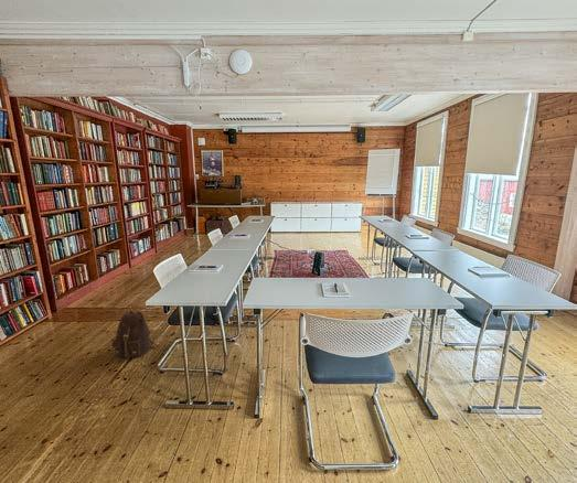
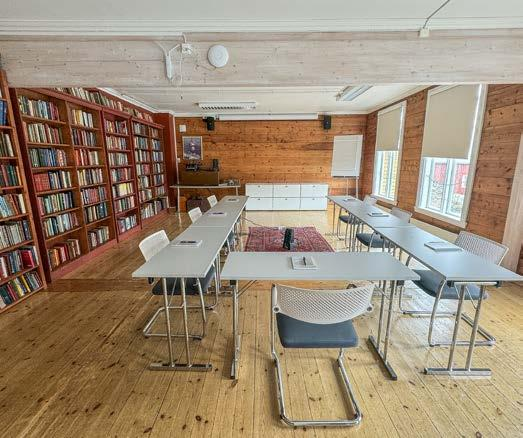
- backpack [110,308,159,358]
